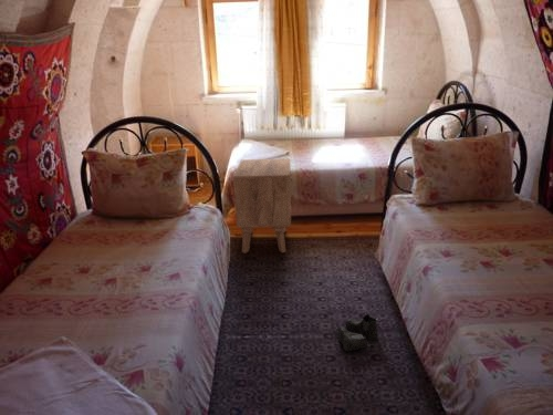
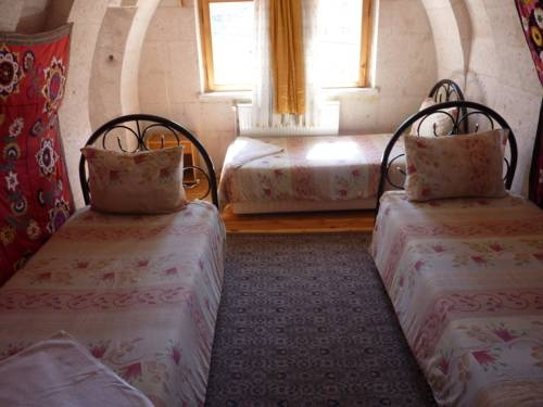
- boots [336,312,379,352]
- nightstand [232,157,292,255]
